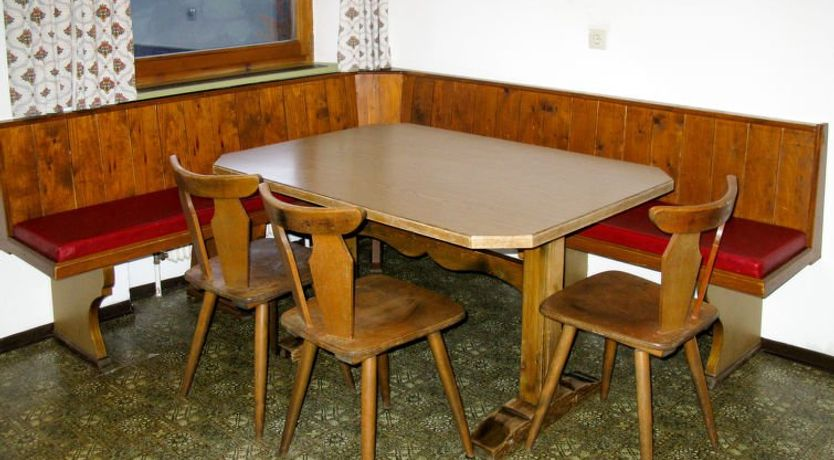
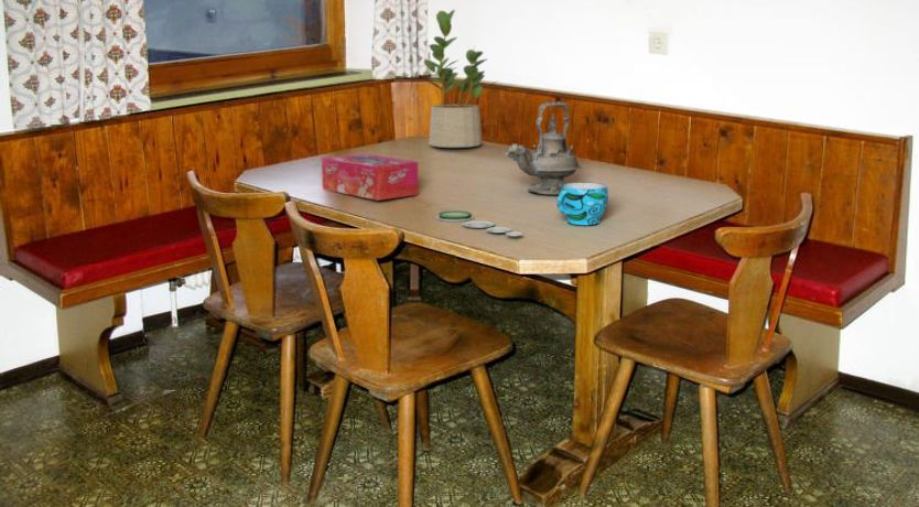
+ tissue box [321,152,420,202]
+ teapot [504,100,582,196]
+ cup [555,182,609,226]
+ potted plant [423,9,498,149]
+ plate [434,209,523,237]
